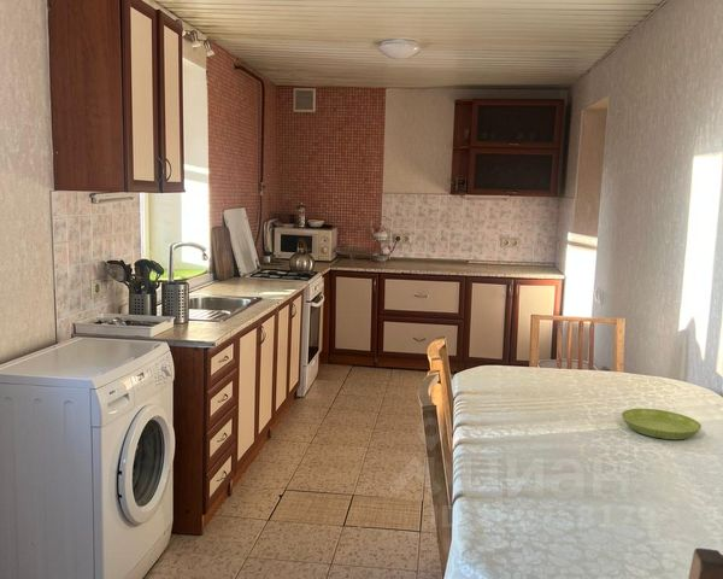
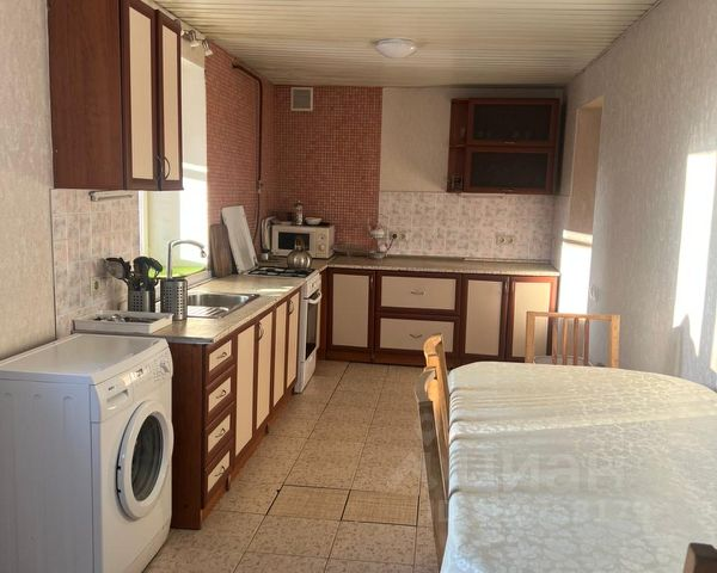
- saucer [621,408,703,440]
